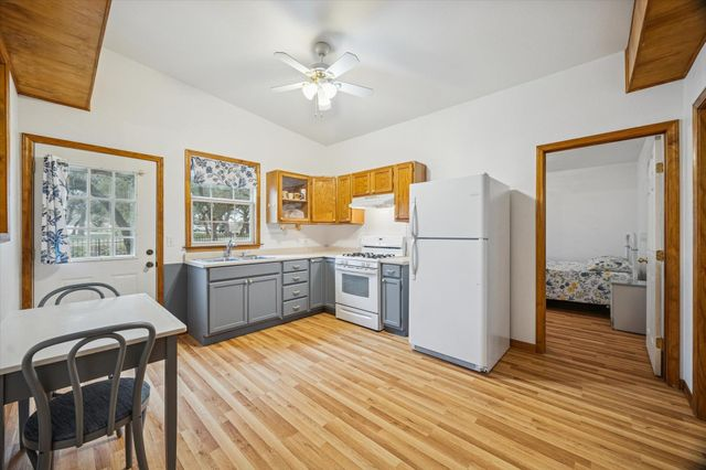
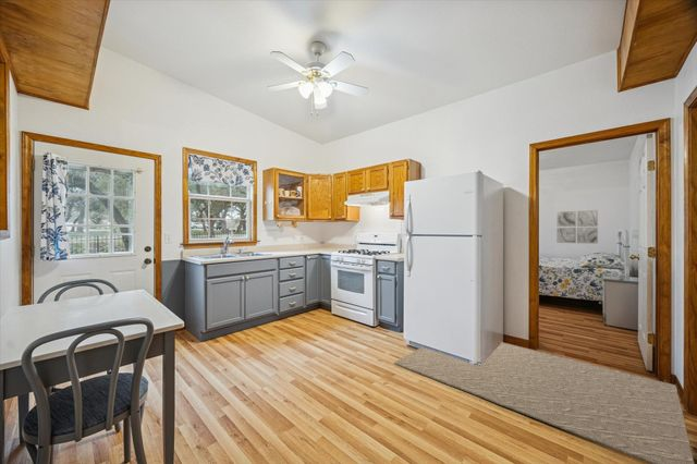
+ wall art [555,209,599,245]
+ rug [393,341,696,464]
